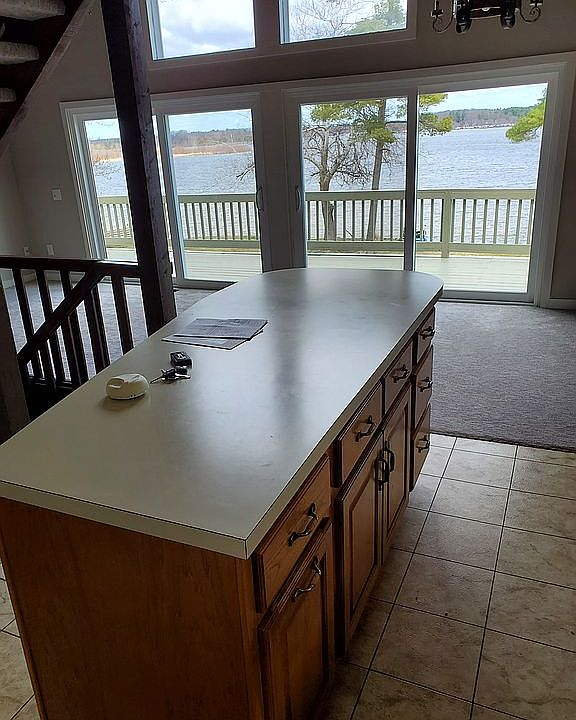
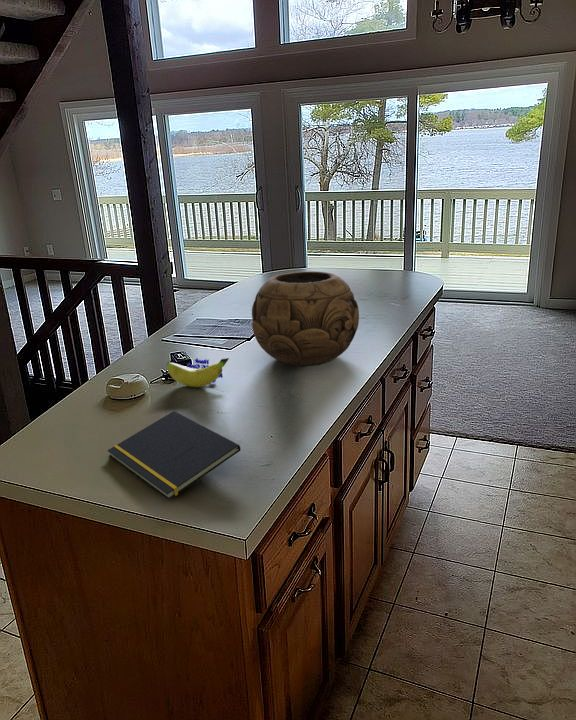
+ notepad [107,410,241,501]
+ banana [166,357,230,388]
+ decorative bowl [251,270,360,367]
